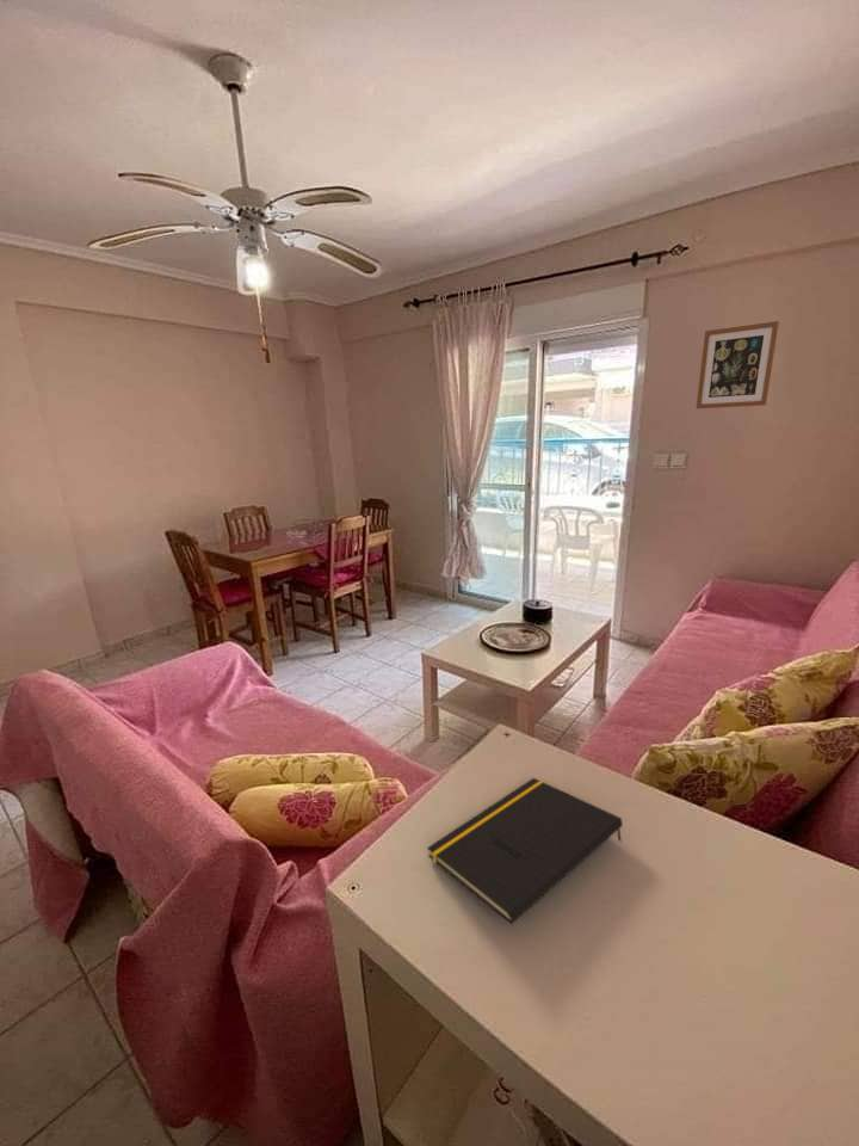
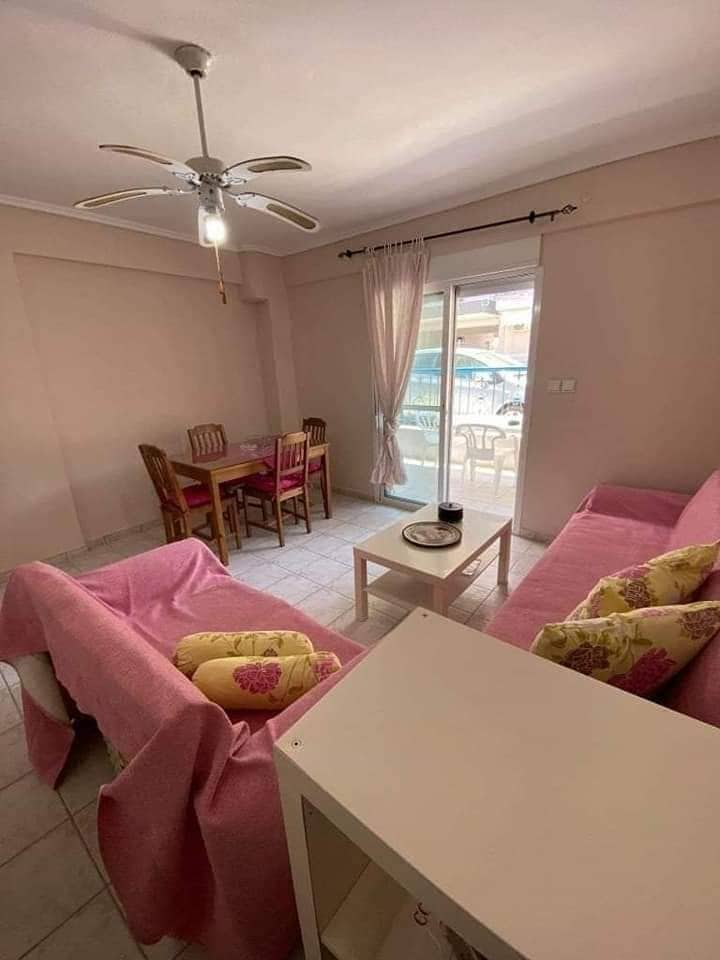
- notepad [426,777,624,925]
- wall art [696,320,780,409]
